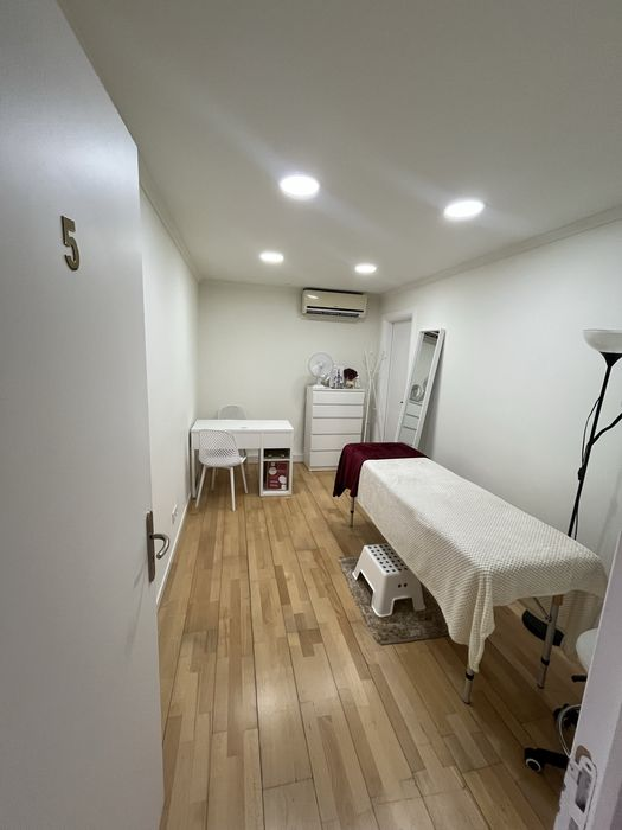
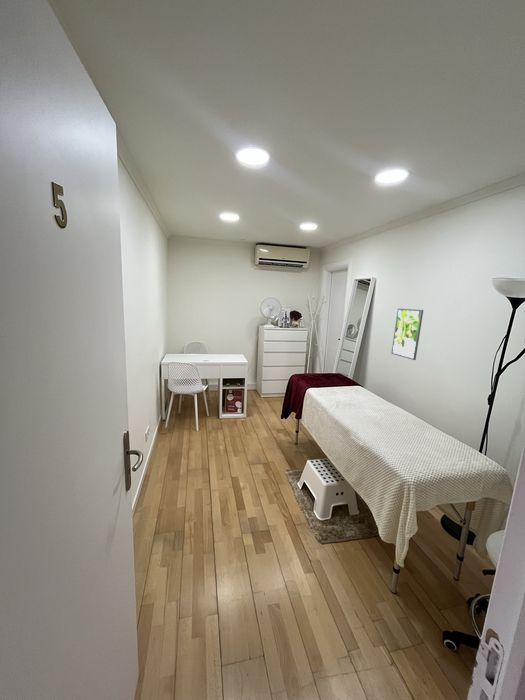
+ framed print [390,308,424,361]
